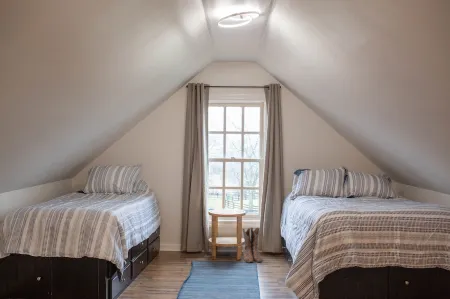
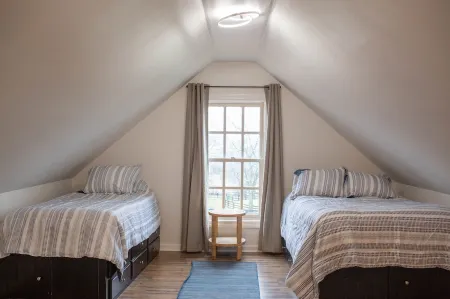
- boots [241,226,263,263]
